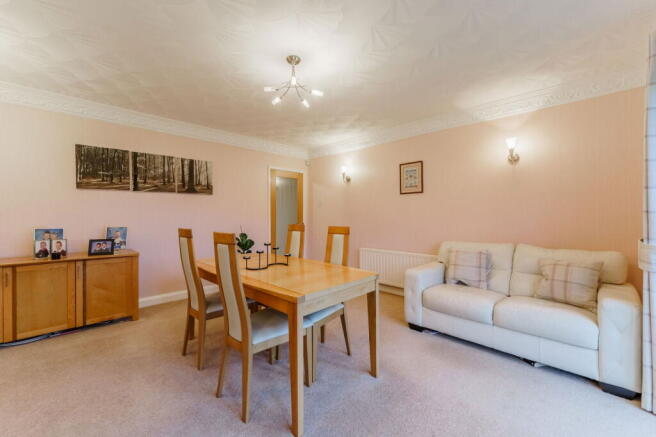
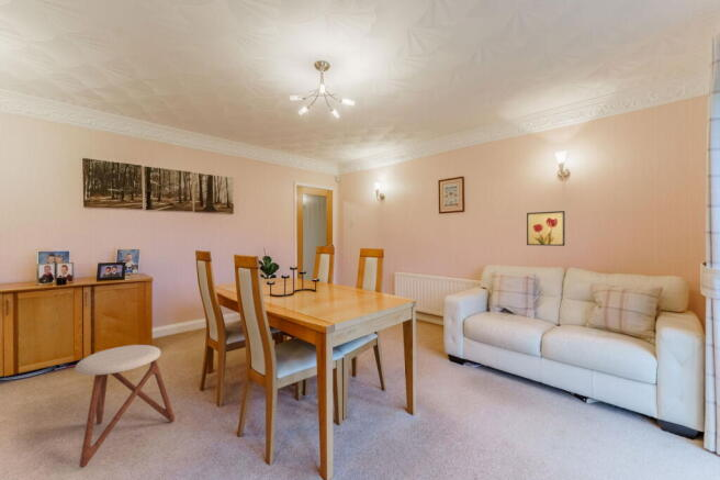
+ stool [74,344,176,469]
+ wall art [526,210,566,247]
